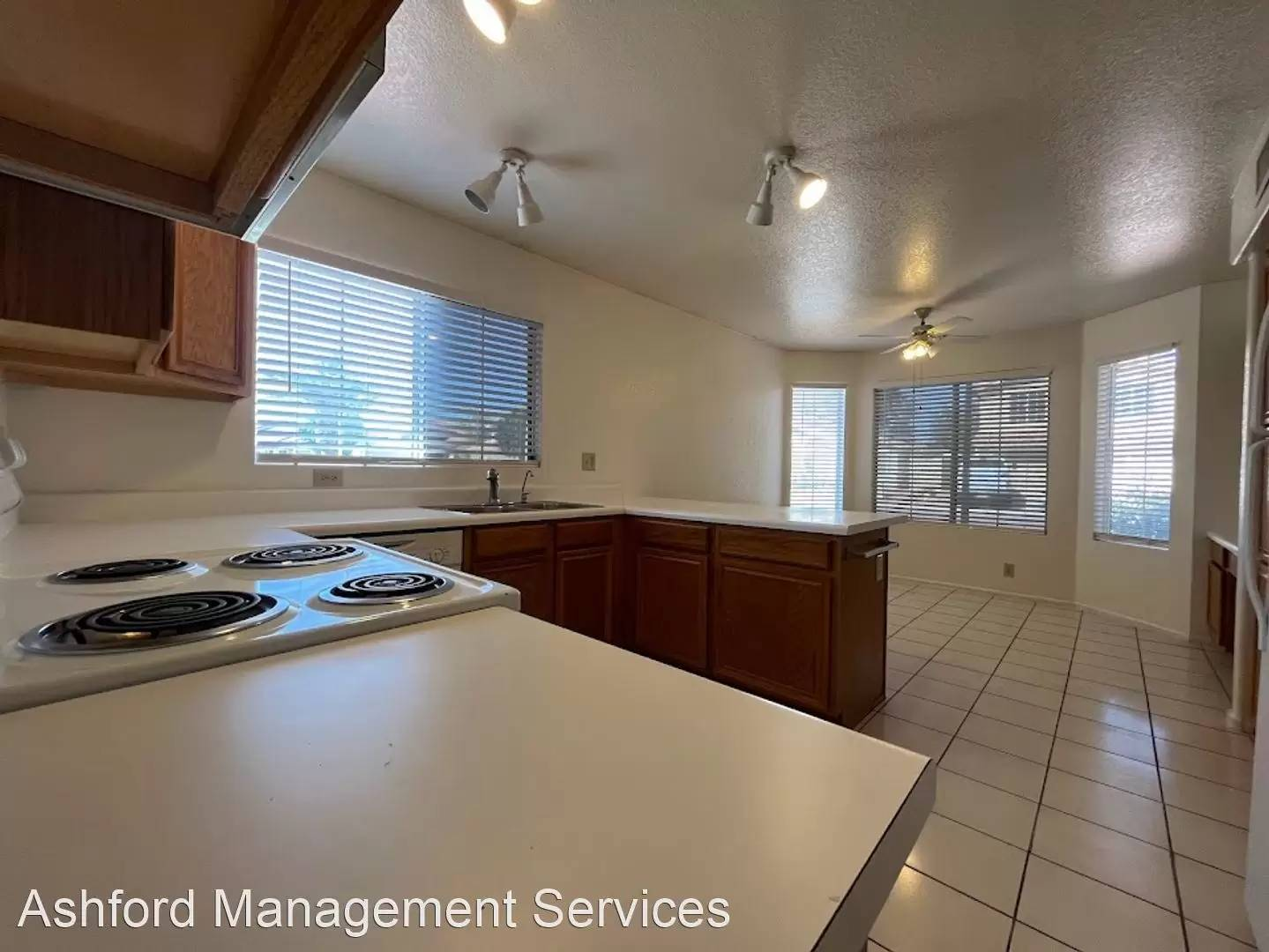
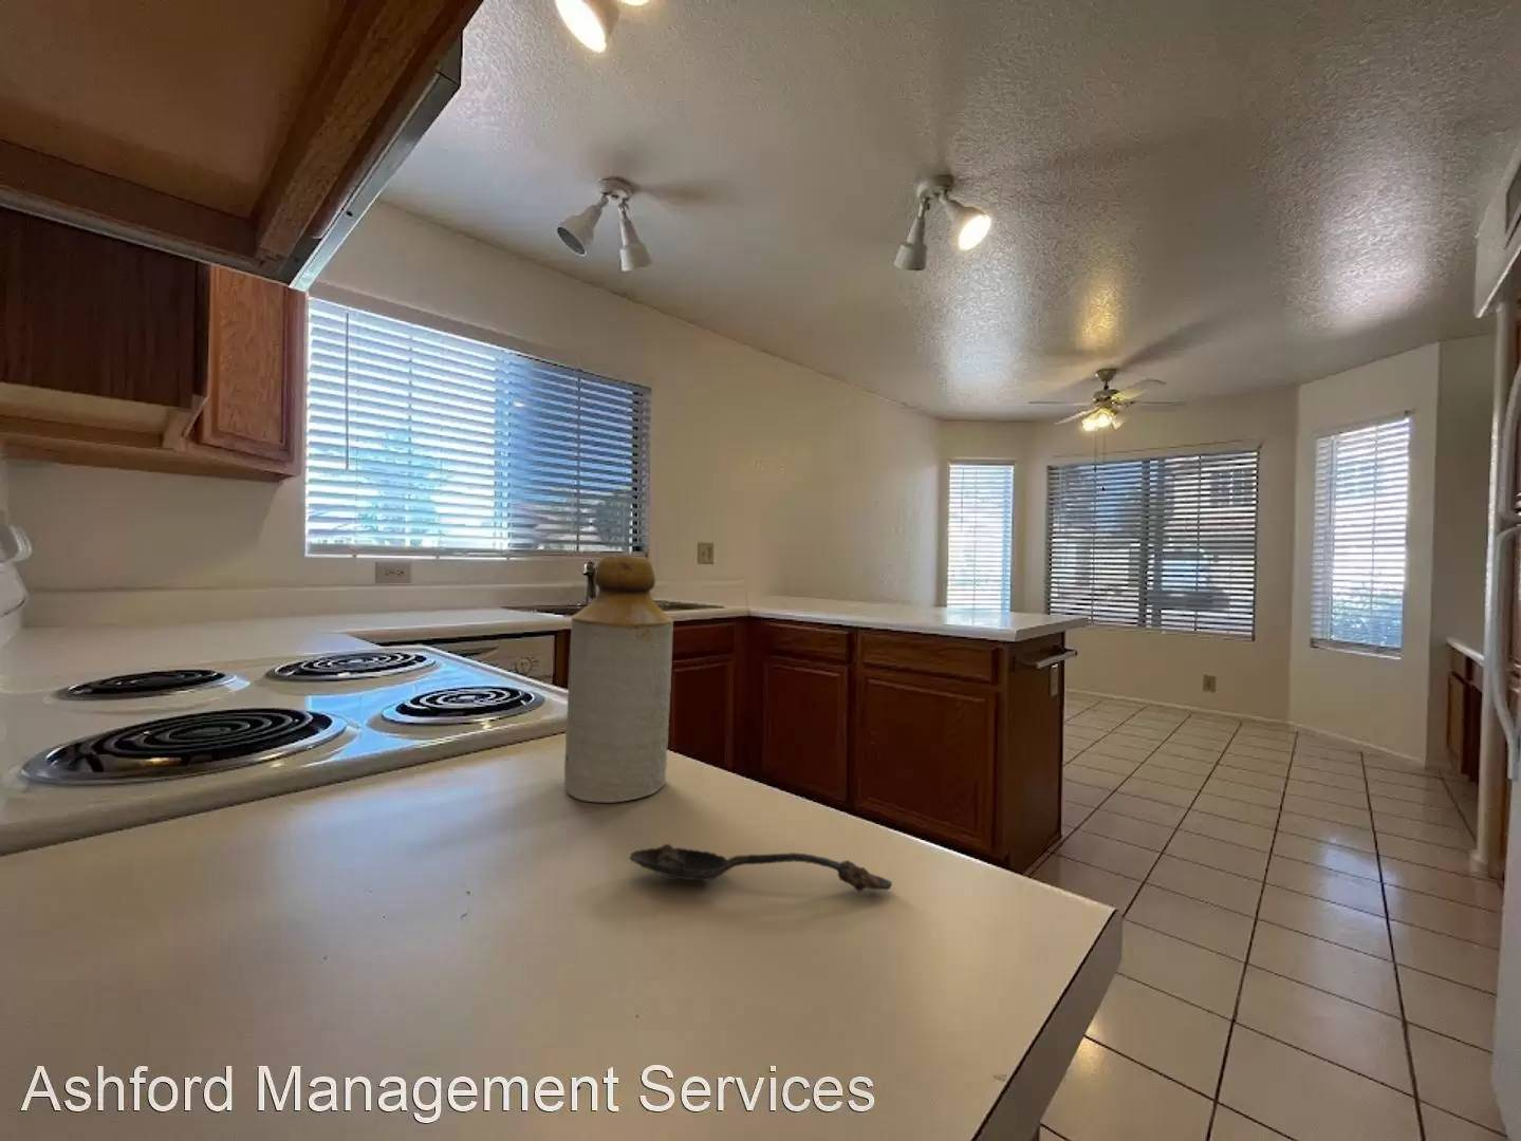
+ bottle [563,555,675,803]
+ spoon [629,843,893,893]
